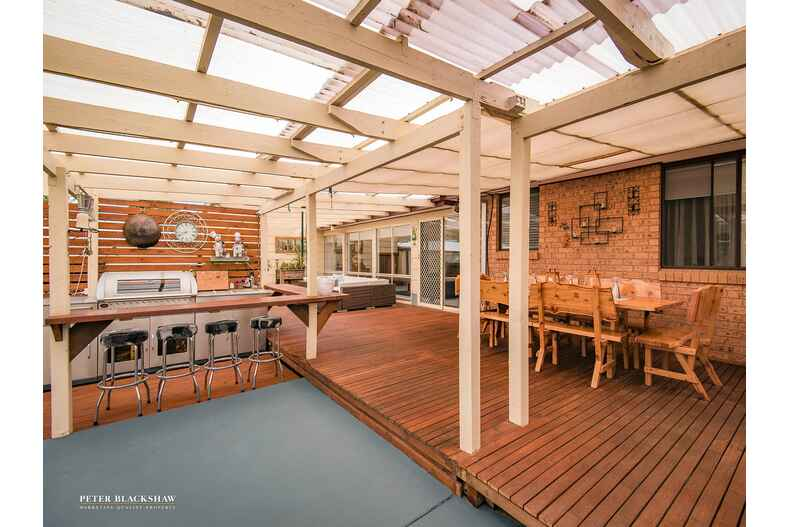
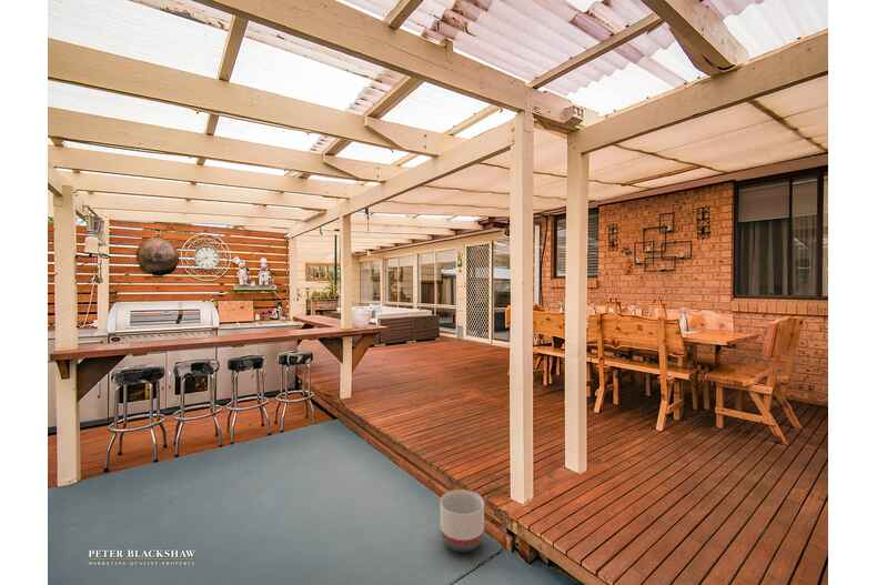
+ planter [438,488,485,553]
